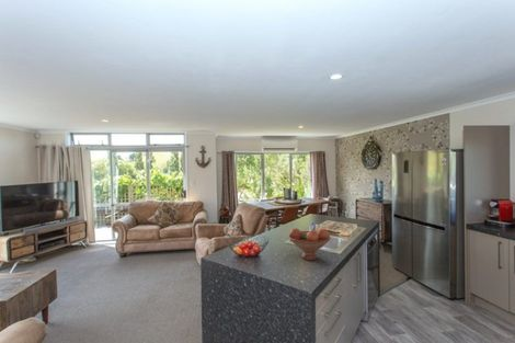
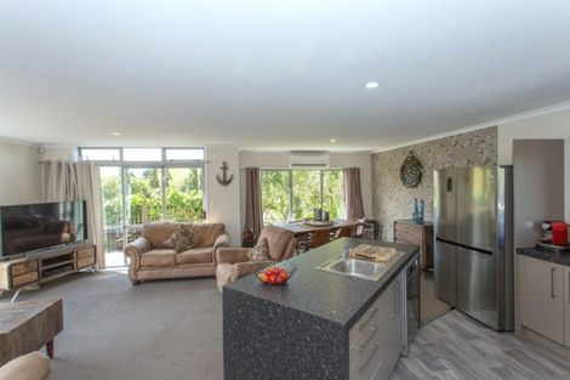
- fruit bowl [287,228,332,261]
